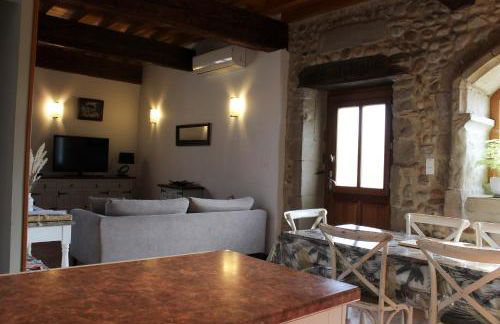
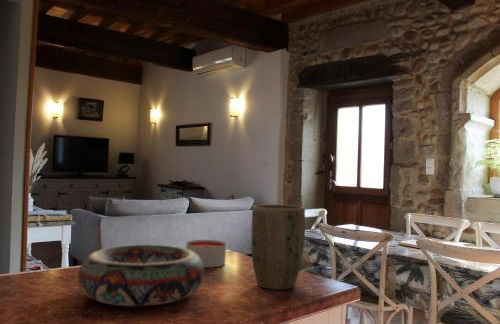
+ decorative bowl [77,244,205,307]
+ plant pot [250,203,306,291]
+ candle [185,239,227,268]
